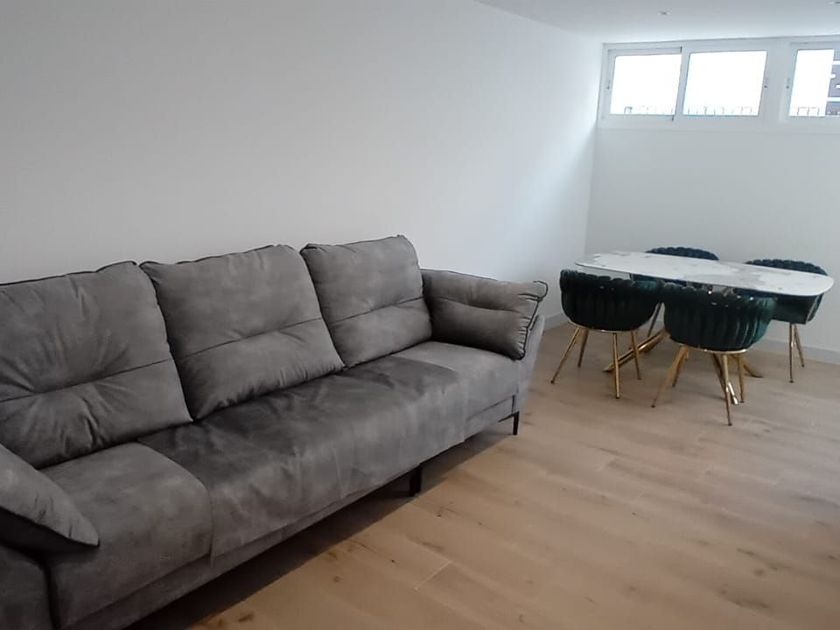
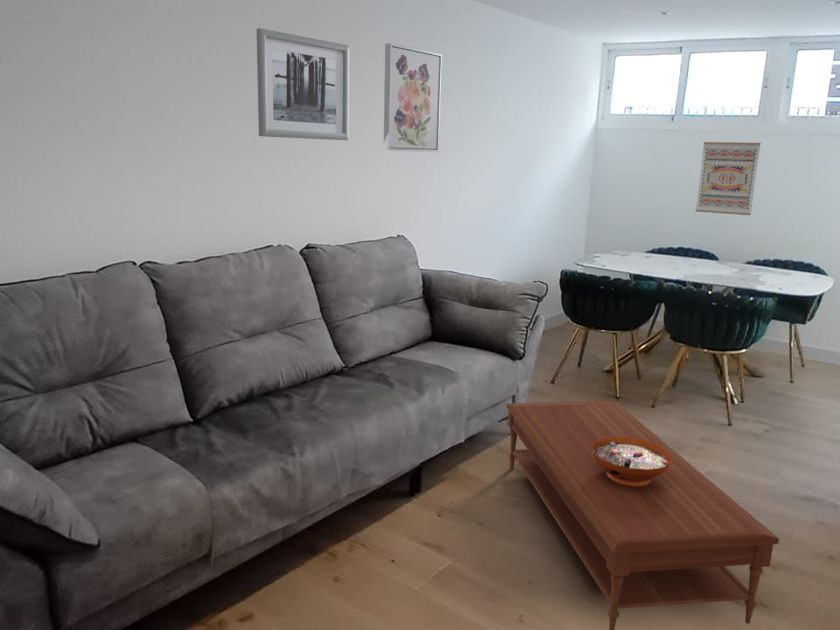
+ wall art [382,42,443,153]
+ wall art [695,141,762,216]
+ wall art [256,27,350,141]
+ decorative bowl [591,436,673,486]
+ coffee table [505,400,780,630]
